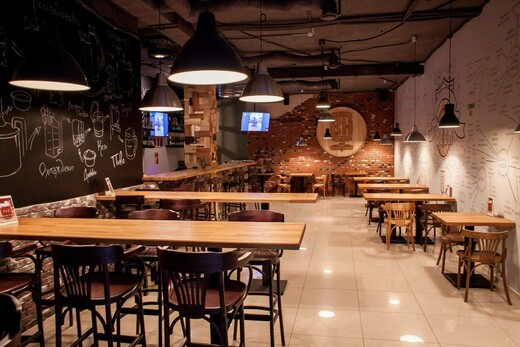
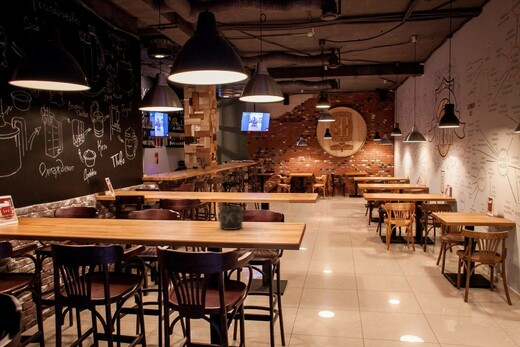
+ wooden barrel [218,205,244,231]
